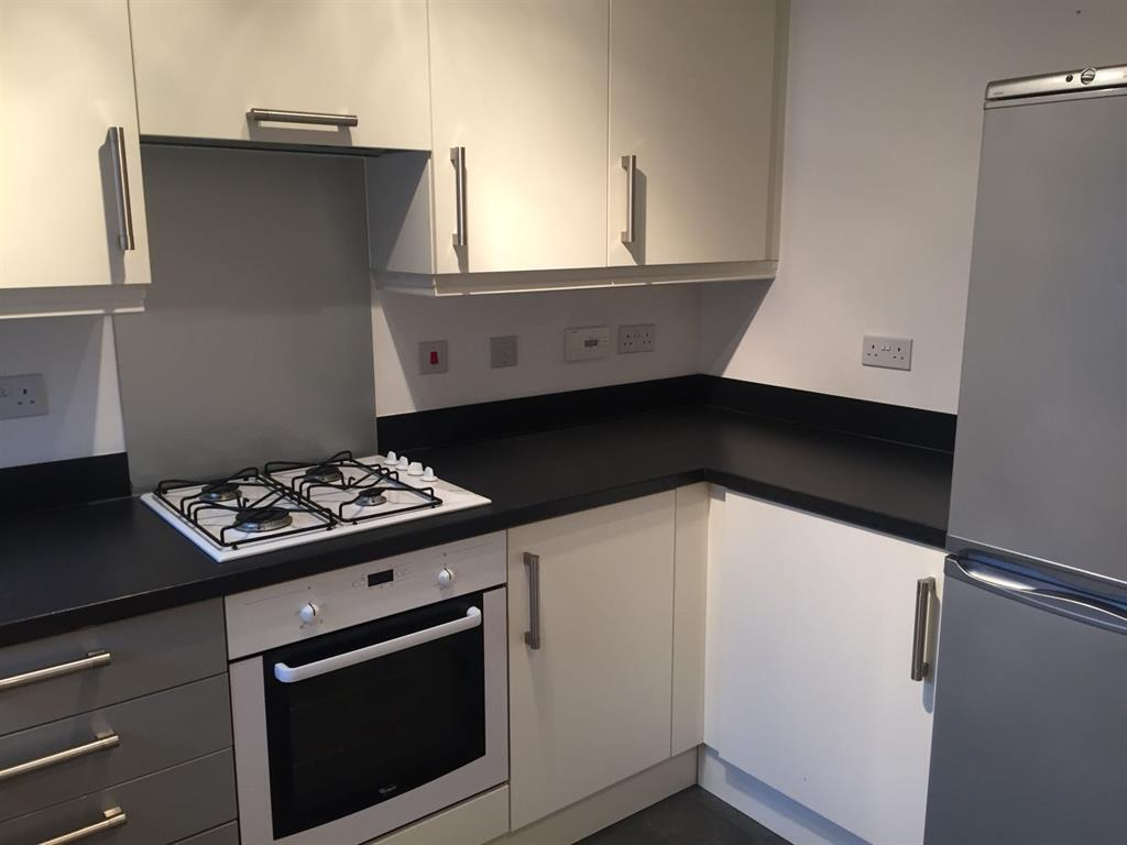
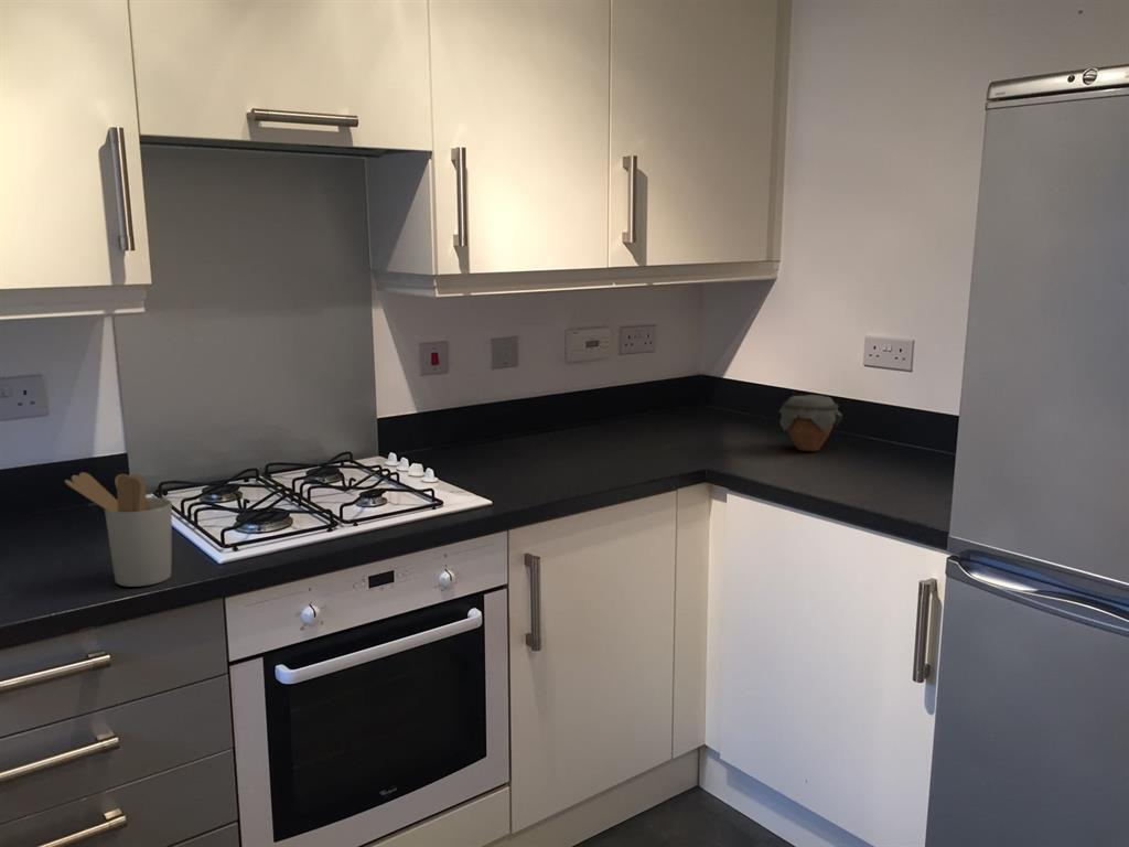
+ utensil holder [64,471,173,588]
+ jar [778,394,843,452]
